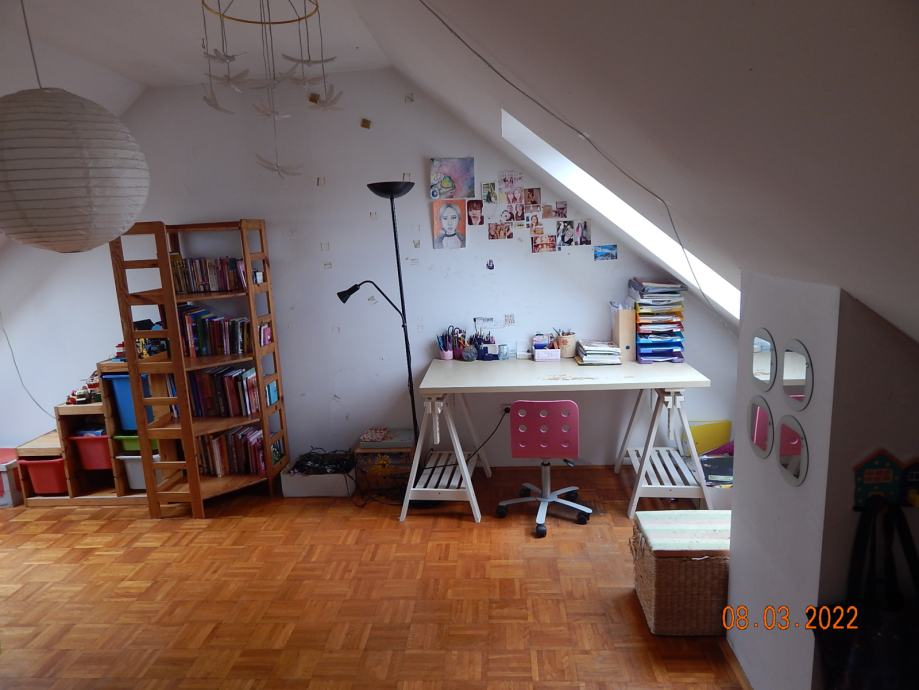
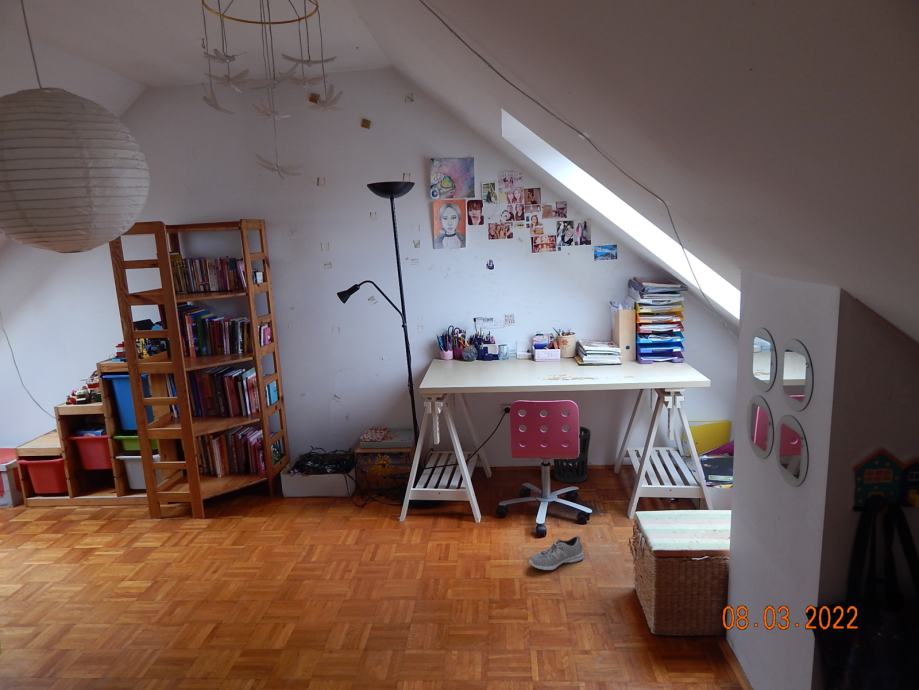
+ sneaker [528,535,585,571]
+ wastebasket [552,425,592,484]
